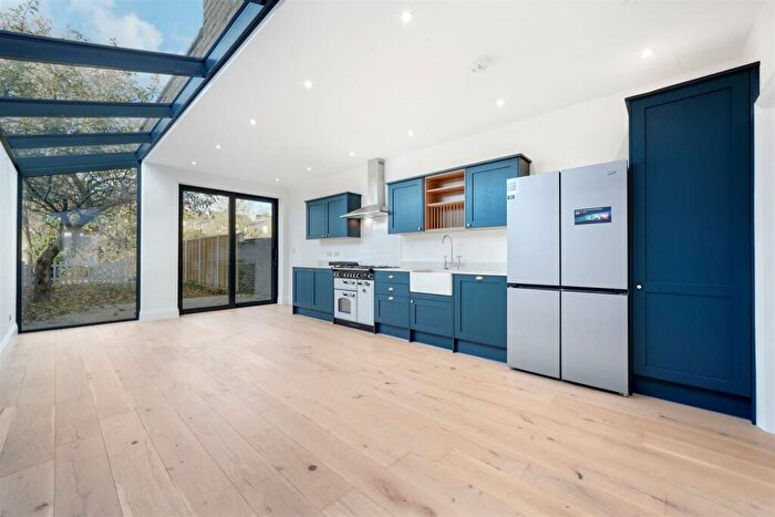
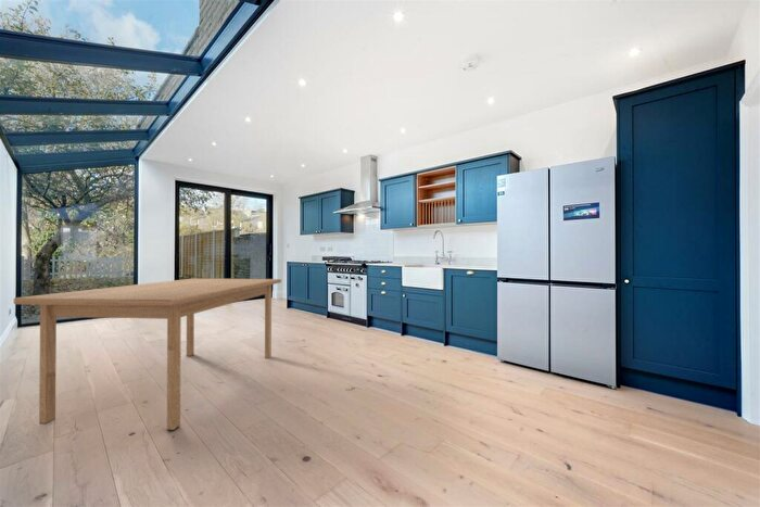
+ table [13,278,282,432]
